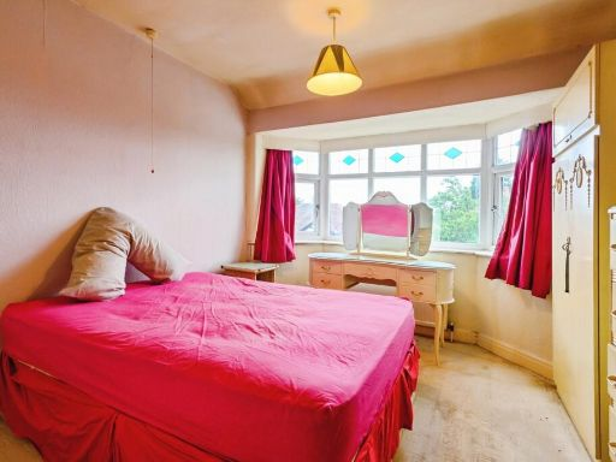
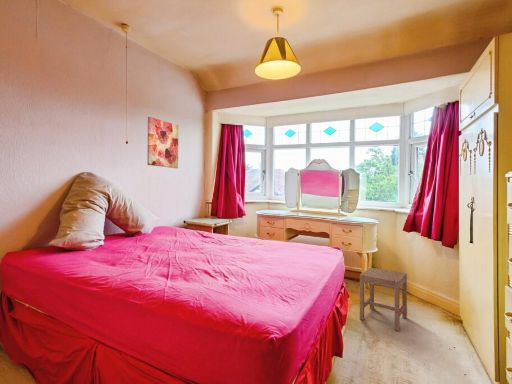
+ wall art [146,116,179,169]
+ stool [359,267,408,332]
